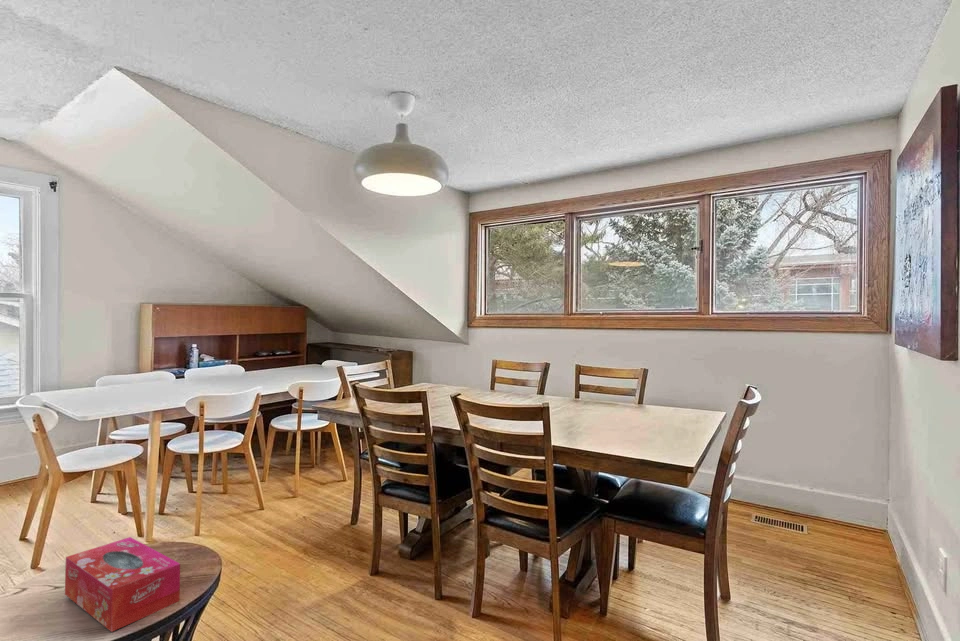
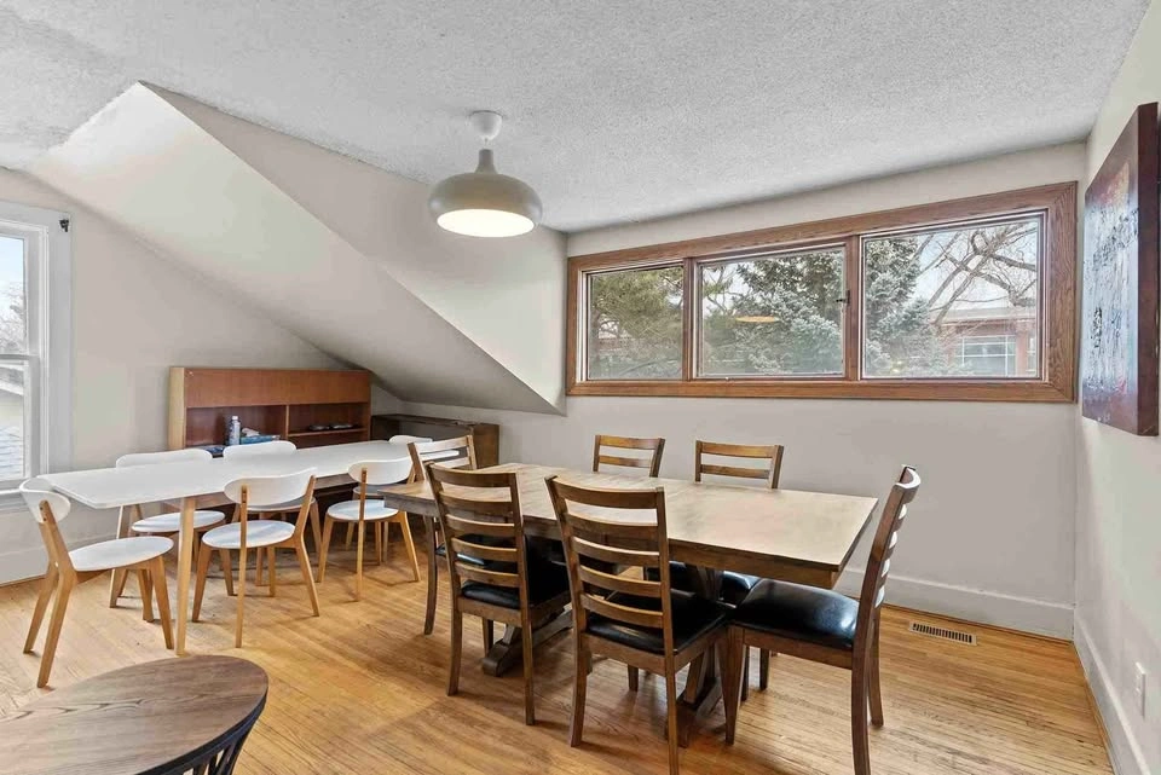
- tissue box [64,536,181,633]
